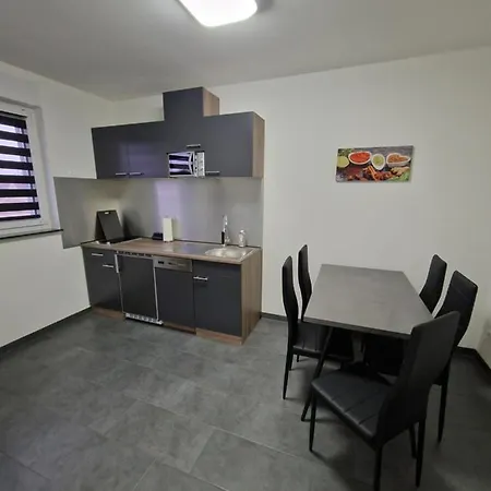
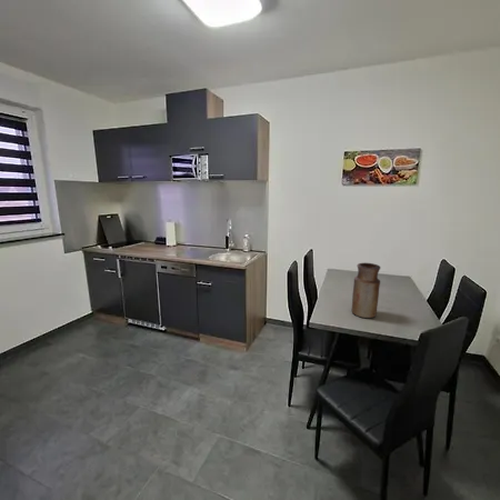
+ vase [351,262,381,319]
